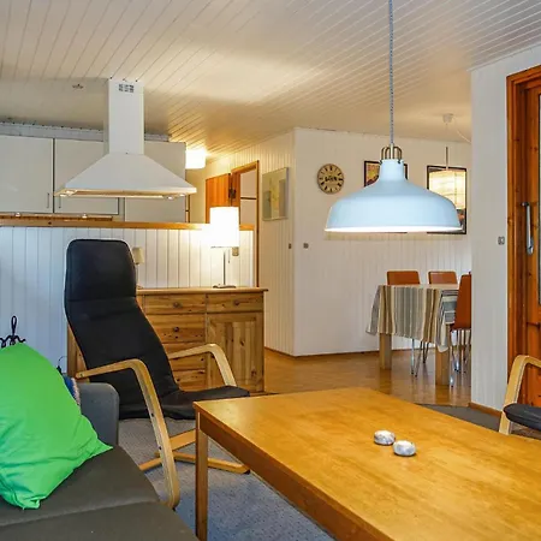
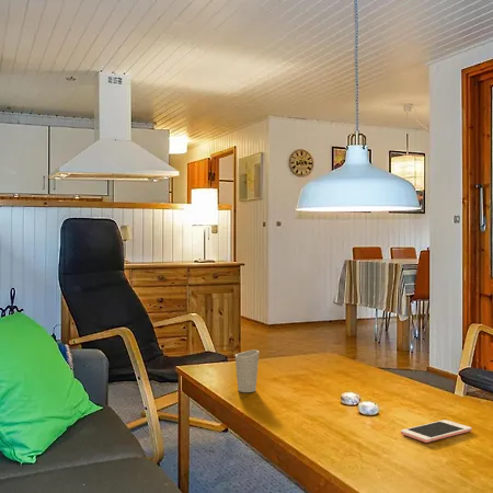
+ cell phone [400,419,473,444]
+ cup [234,348,260,393]
